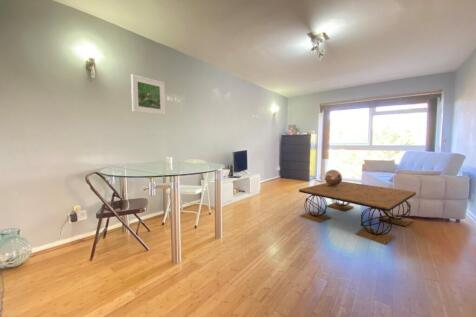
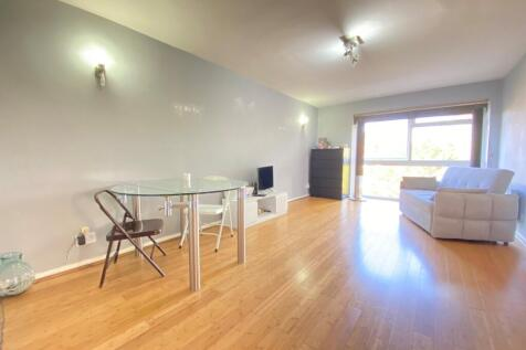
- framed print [130,73,166,116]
- coffee table [298,181,417,245]
- decorative sphere [324,169,343,186]
